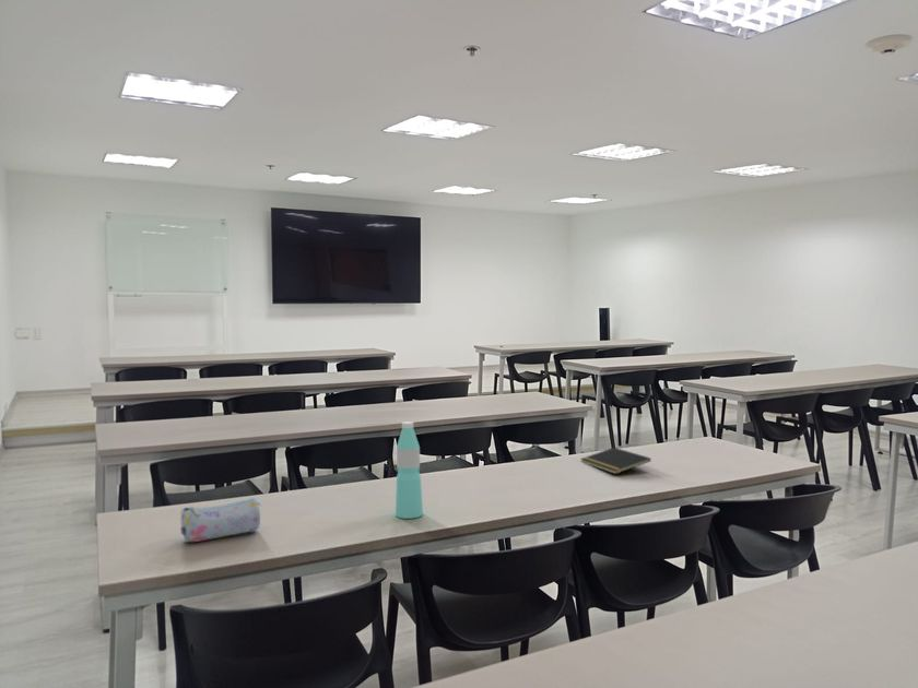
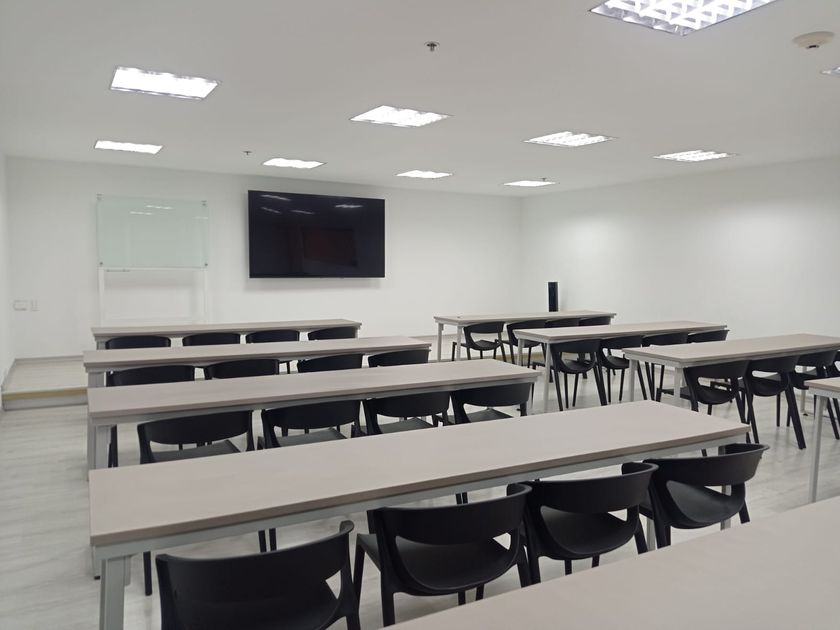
- water bottle [395,420,424,520]
- notepad [579,447,652,475]
- pencil case [179,497,262,544]
